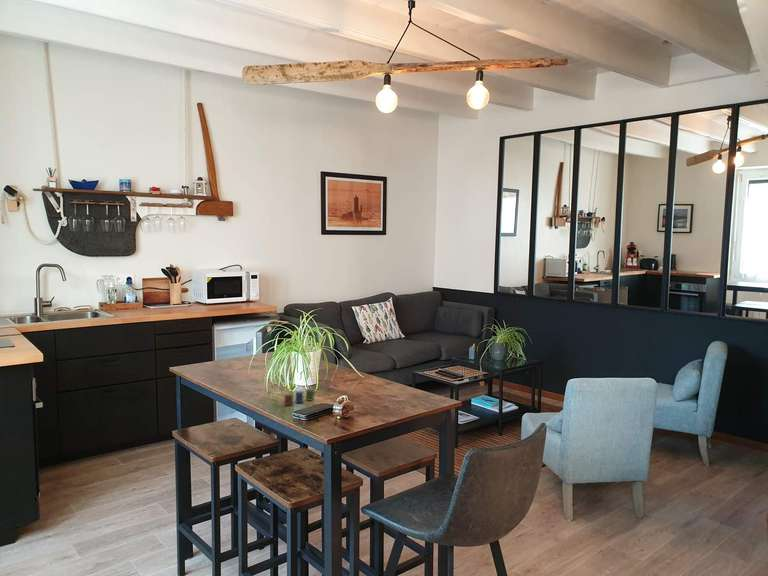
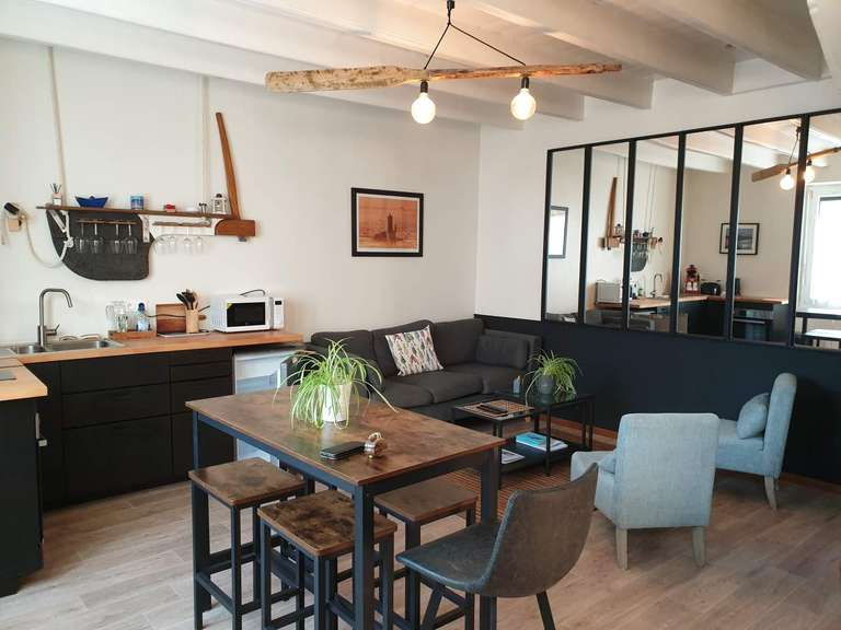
- cup [283,387,316,407]
